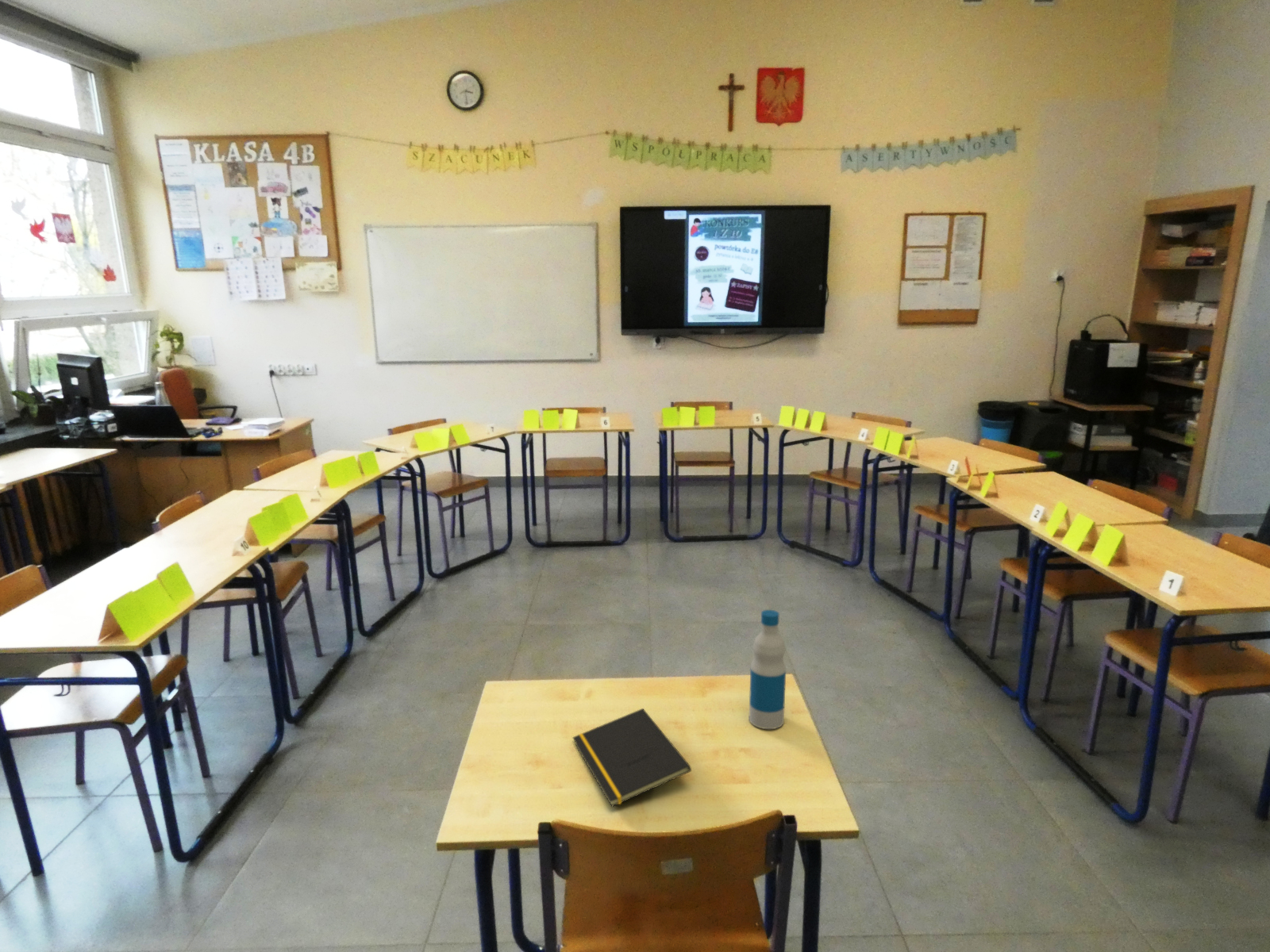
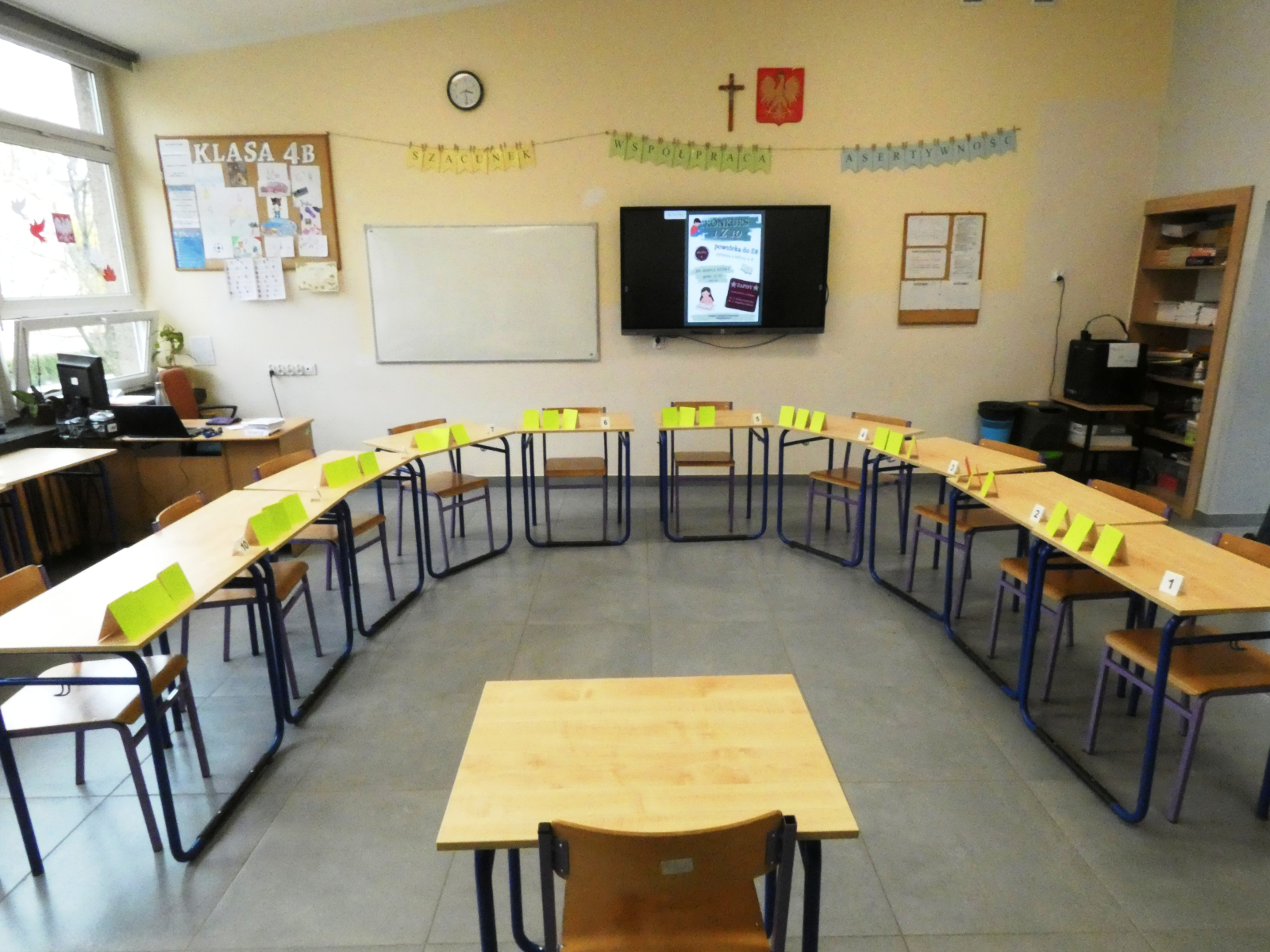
- bottle [749,609,787,730]
- notepad [571,708,692,808]
